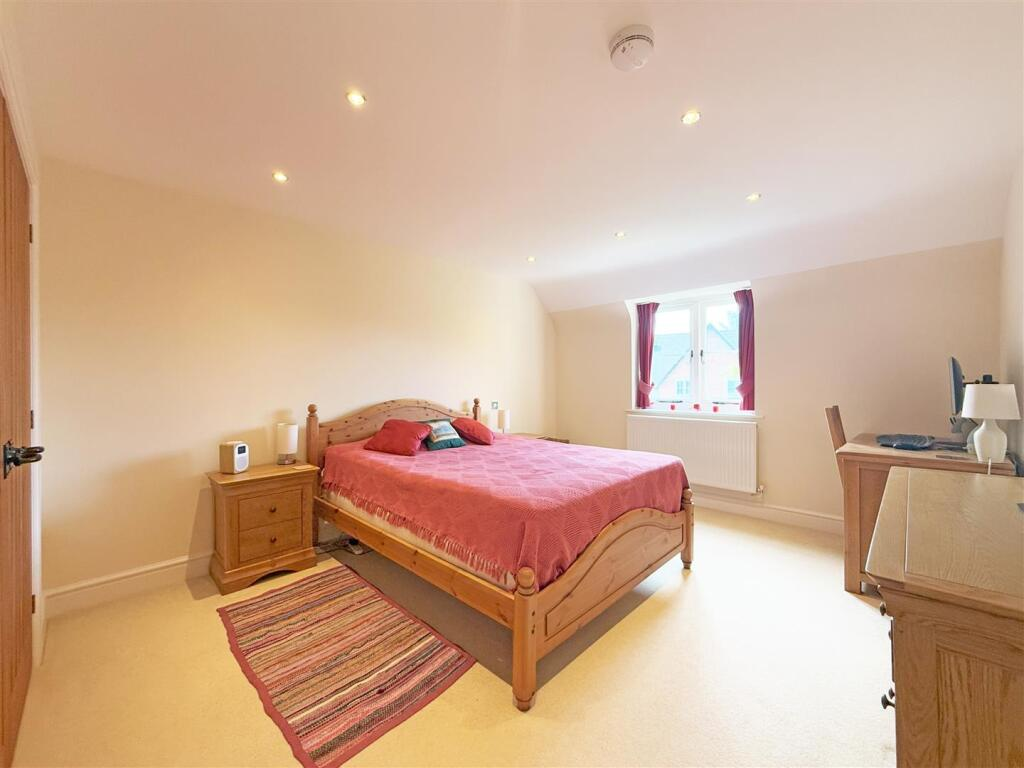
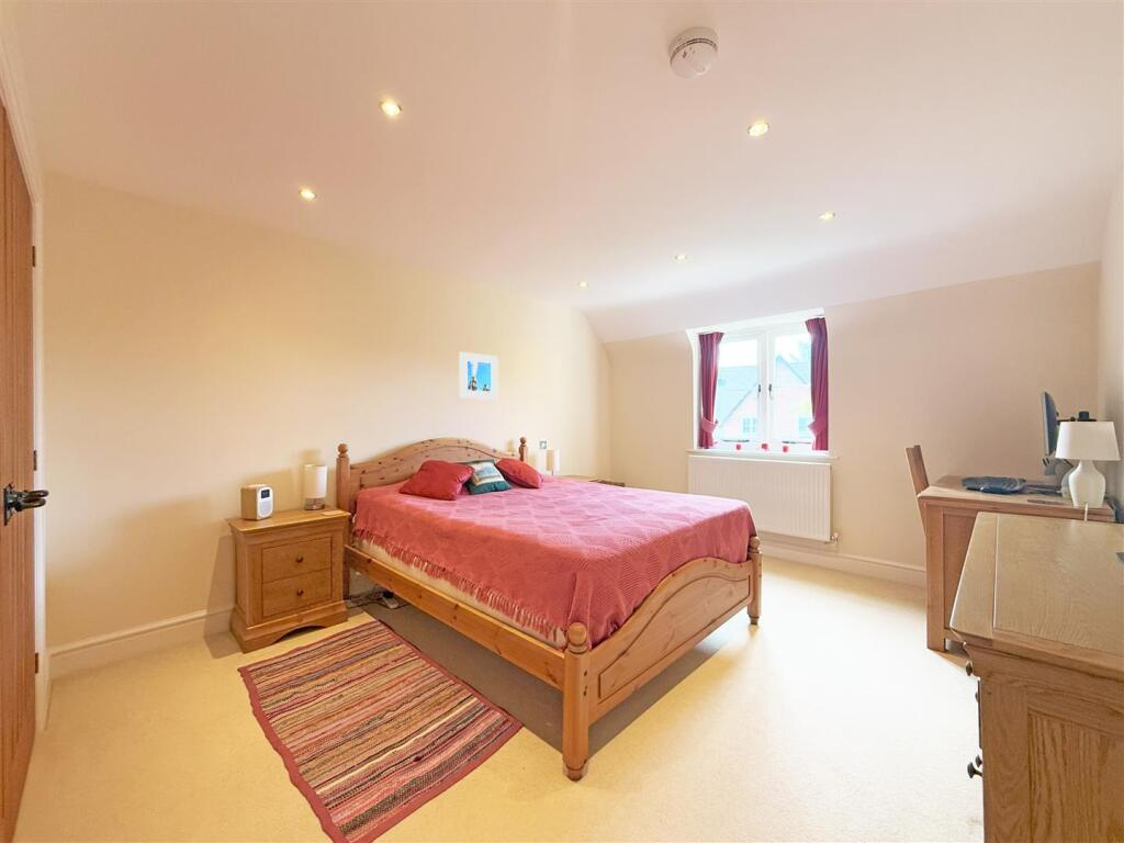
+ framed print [459,351,498,401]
